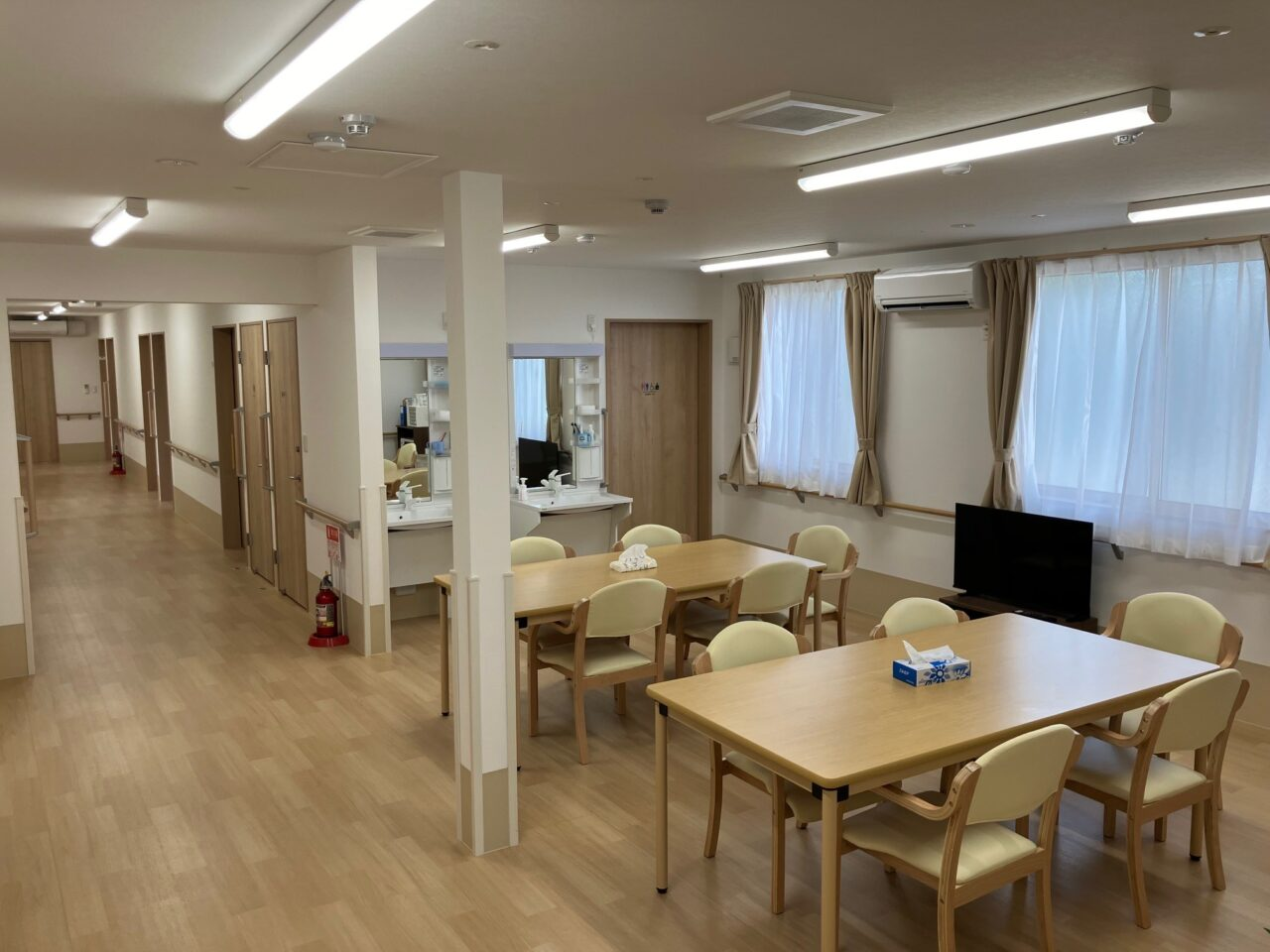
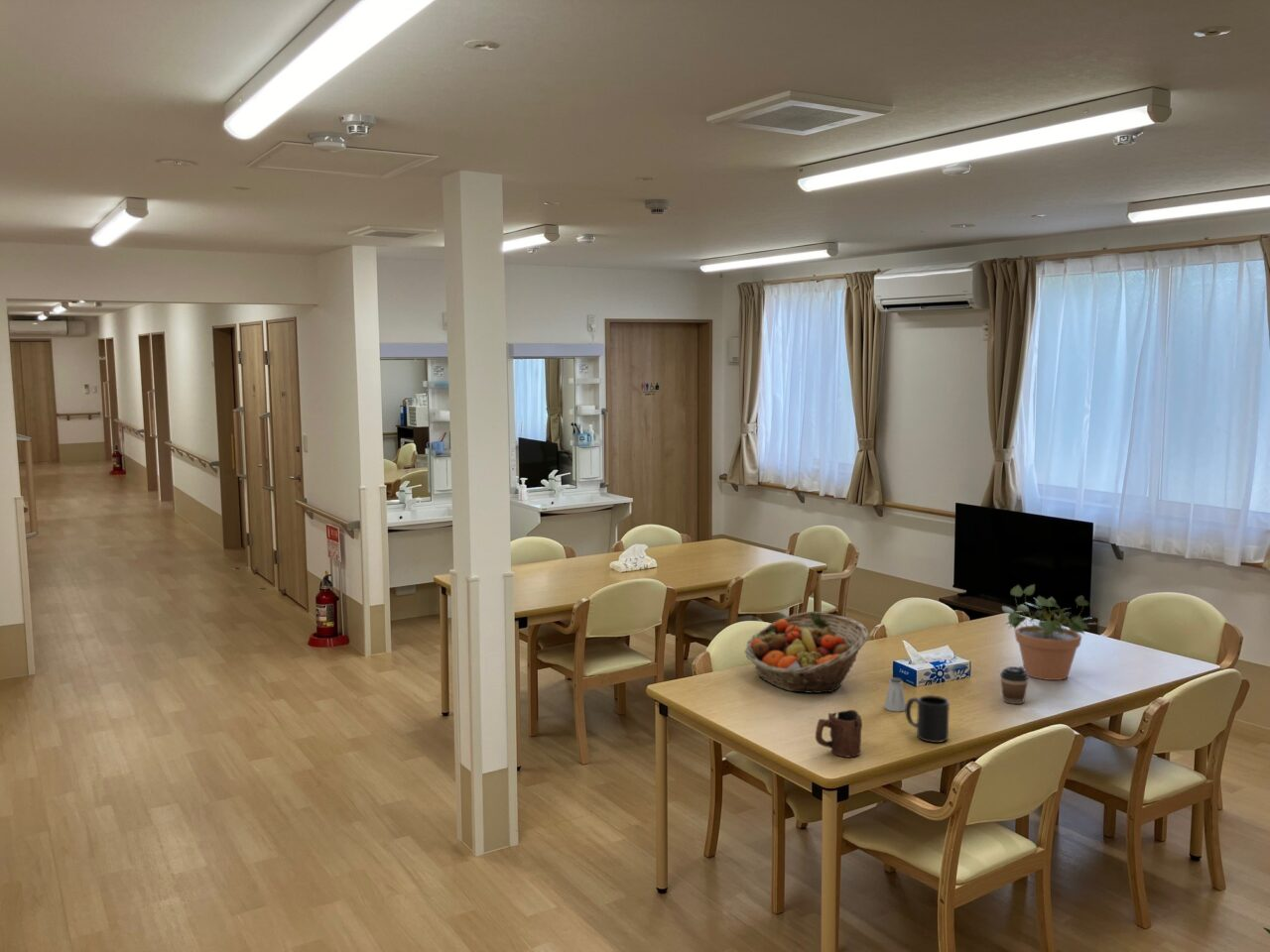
+ coffee cup [999,665,1030,705]
+ saltshaker [883,676,907,713]
+ fruit basket [744,611,869,694]
+ mug [815,709,863,758]
+ potted plant [1001,583,1097,681]
+ mug [904,694,951,744]
